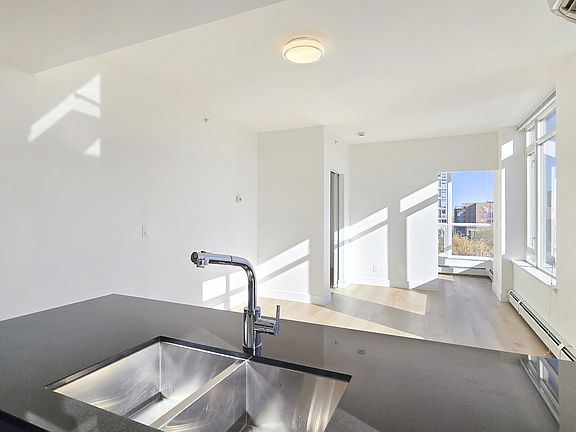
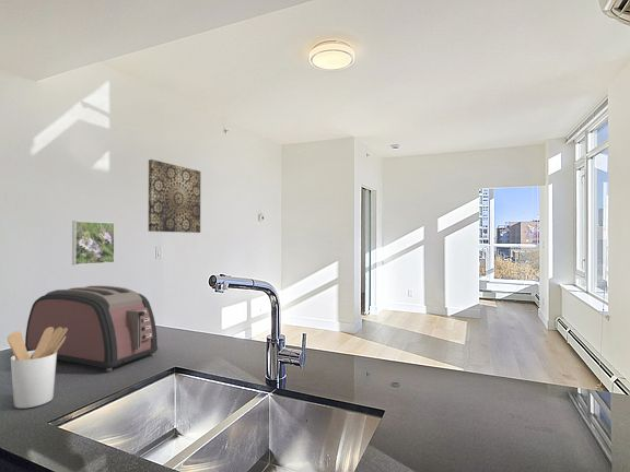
+ toaster [24,285,159,373]
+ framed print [71,220,116,267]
+ wall art [148,158,201,234]
+ utensil holder [7,327,68,409]
